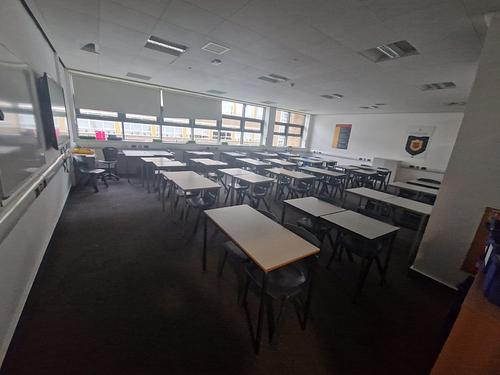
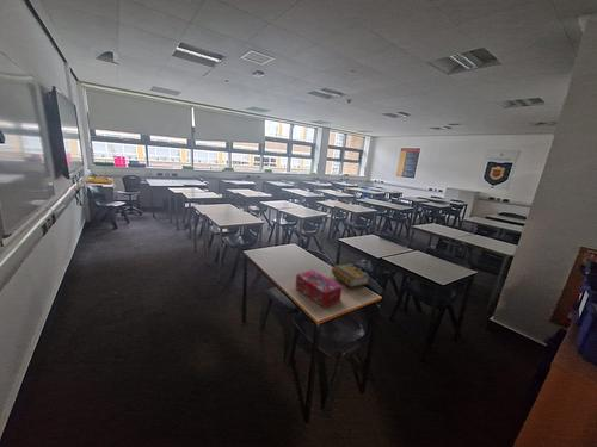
+ tissue box [295,269,343,309]
+ book [331,262,371,288]
